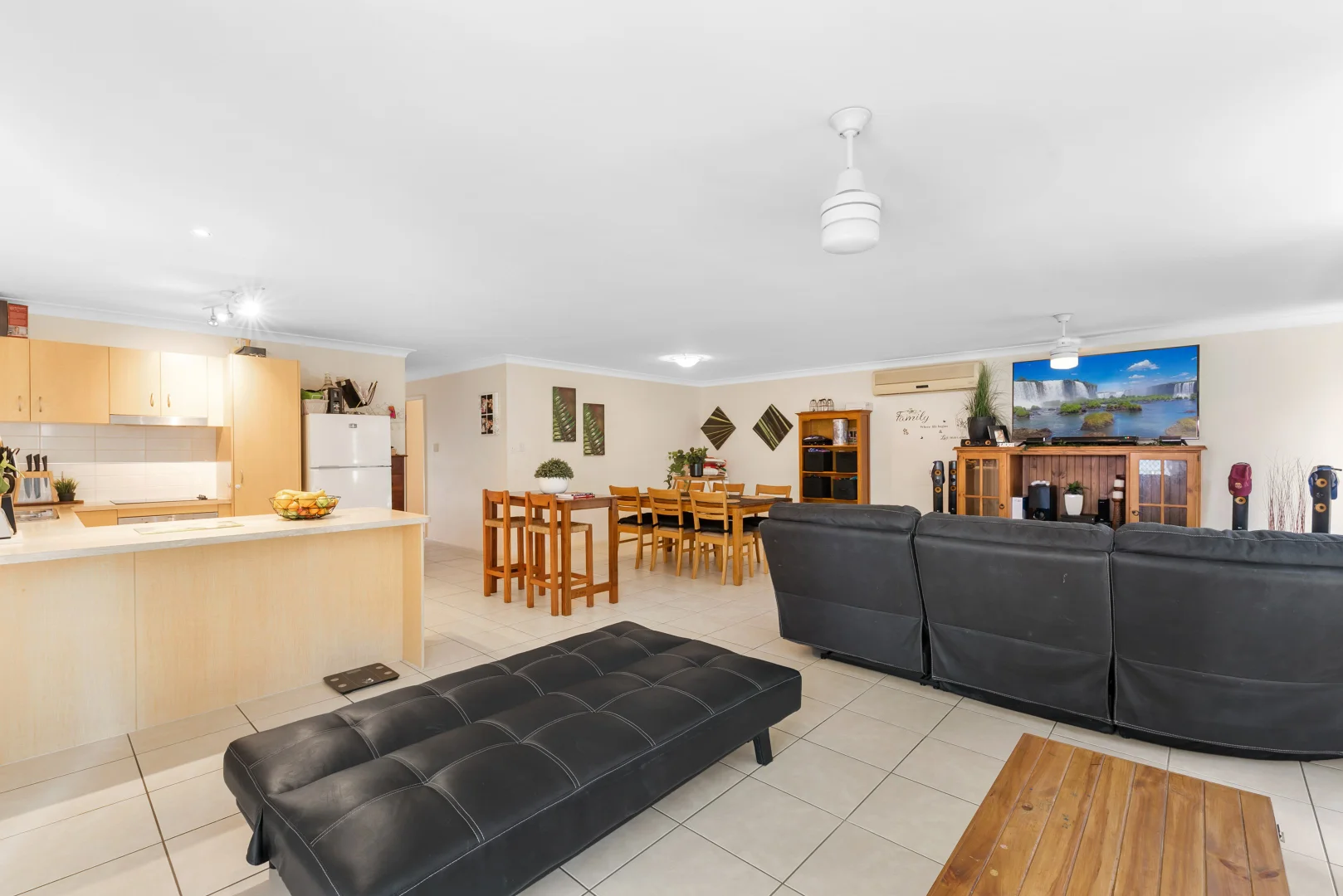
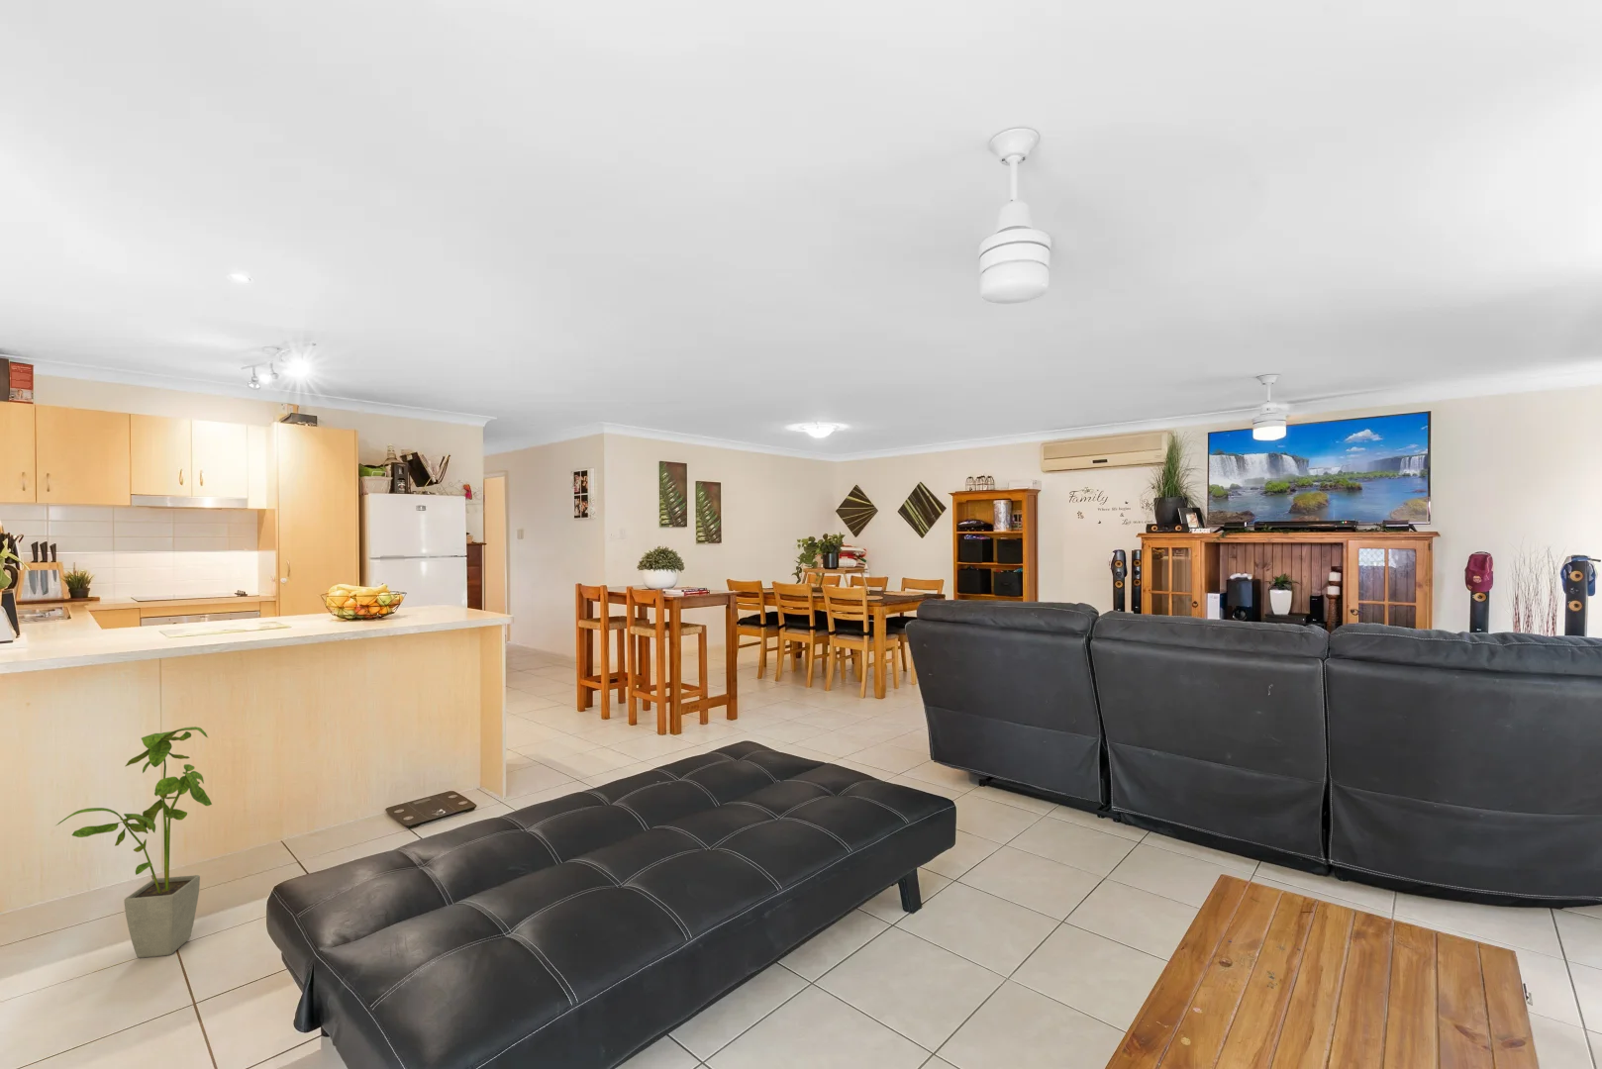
+ house plant [55,725,212,959]
